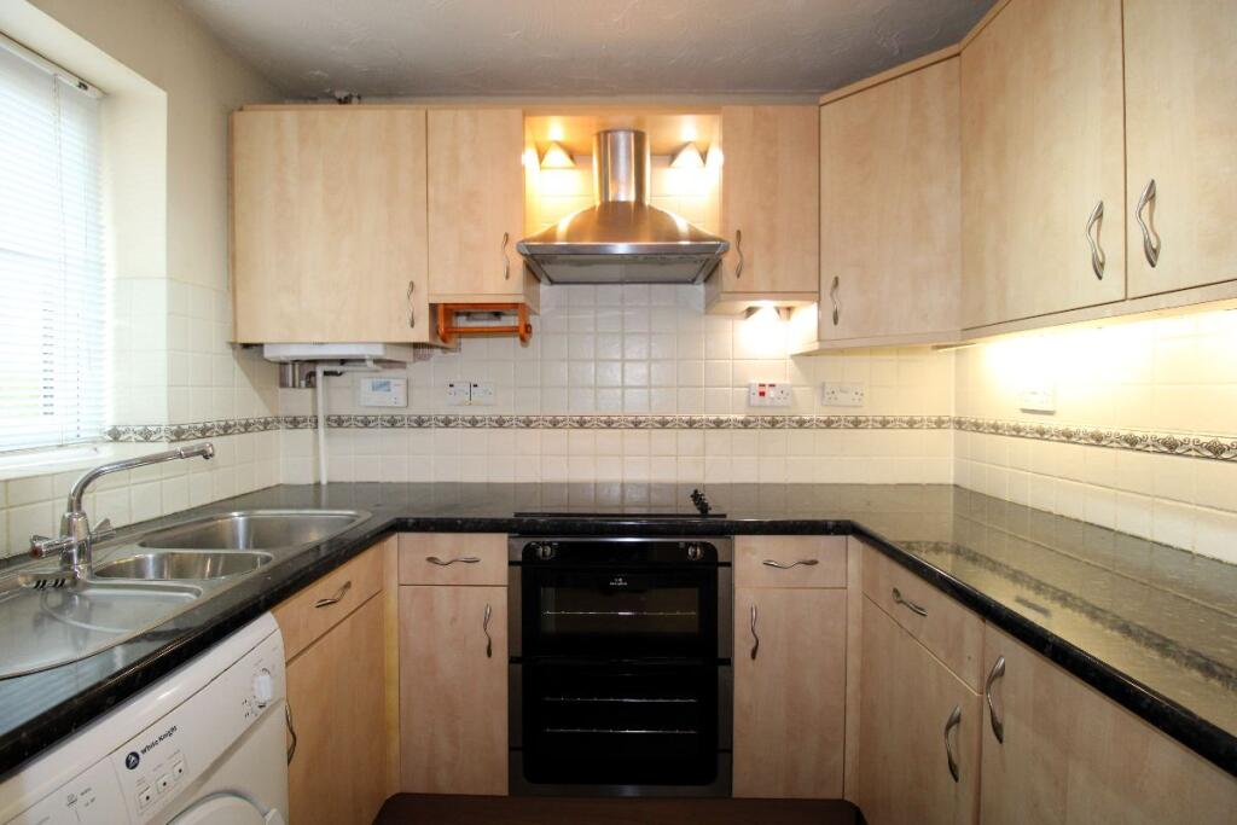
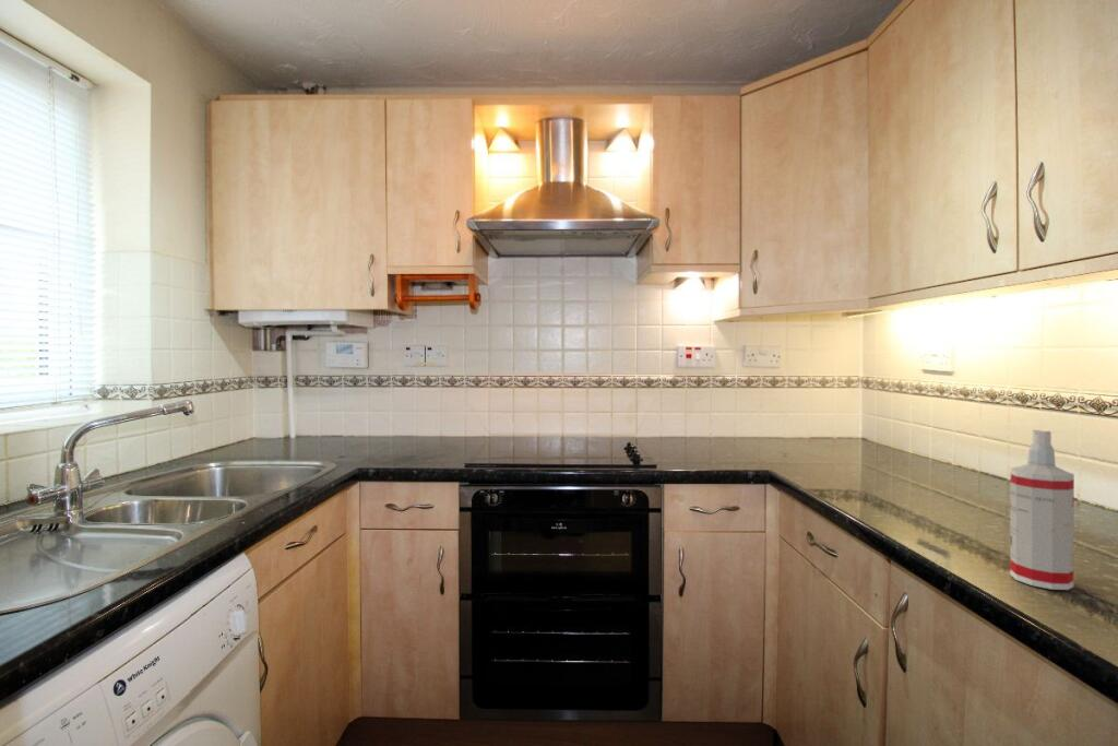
+ spray bottle [1009,429,1075,591]
